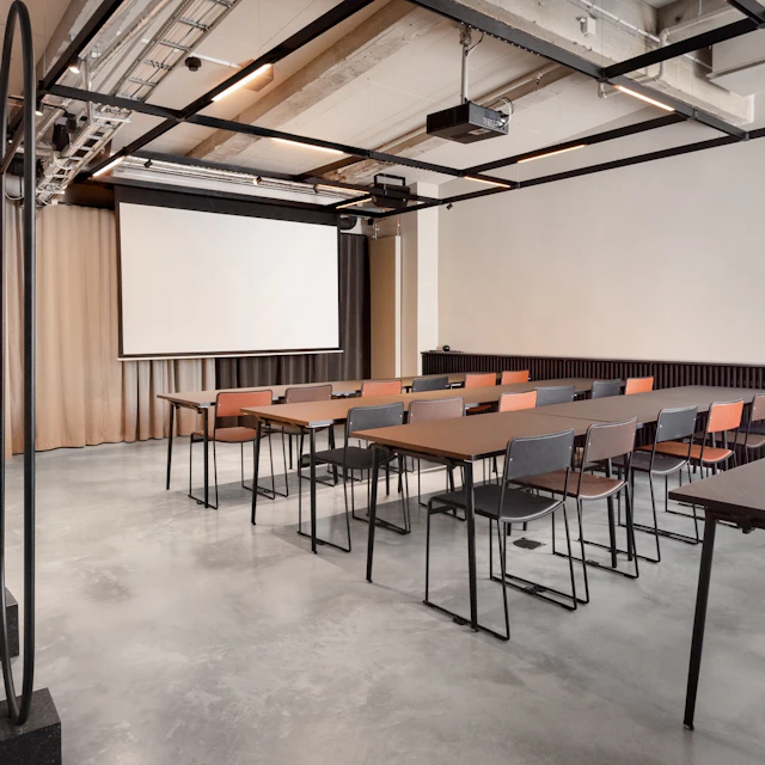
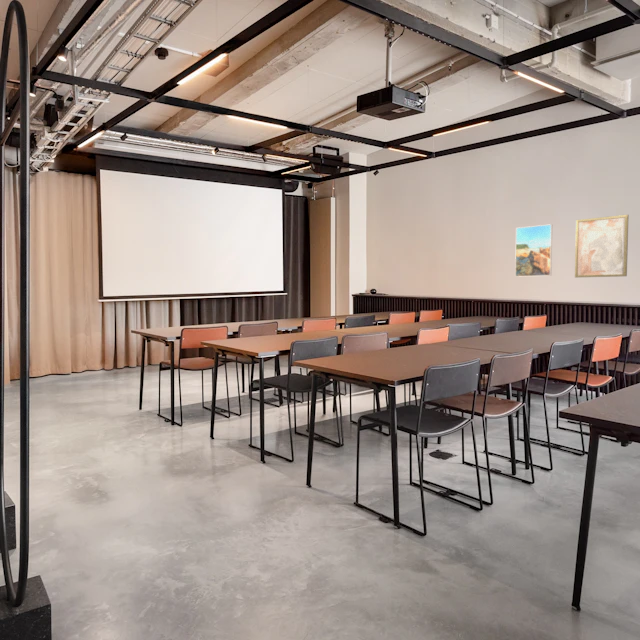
+ wall art [574,214,629,278]
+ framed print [514,223,553,278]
